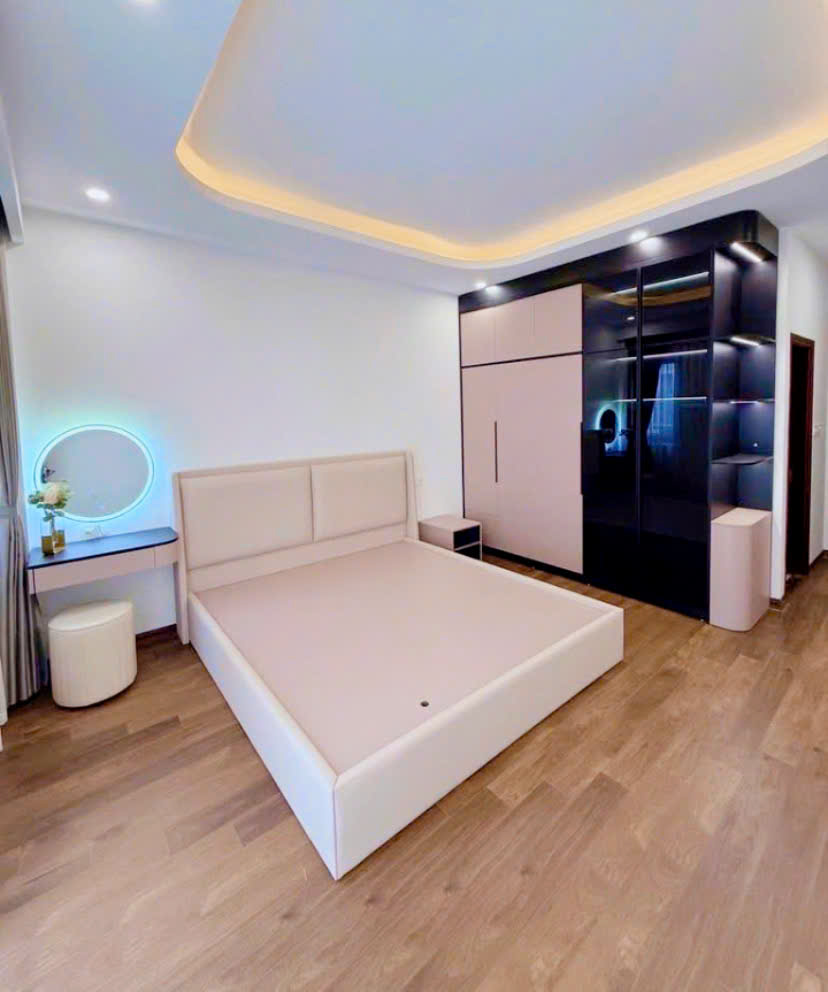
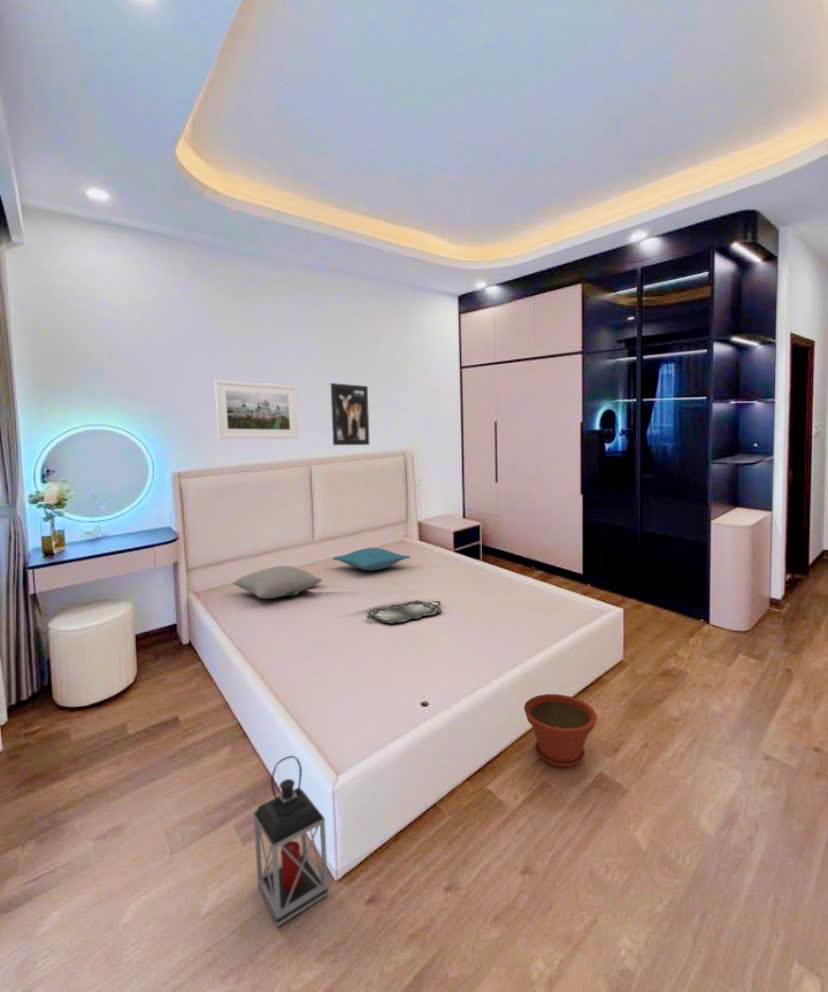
+ lantern [253,755,329,928]
+ plant pot [523,693,598,768]
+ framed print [214,379,299,440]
+ wall art [330,382,371,446]
+ pillow [231,565,323,599]
+ serving tray [366,599,443,624]
+ pillow [332,547,411,571]
